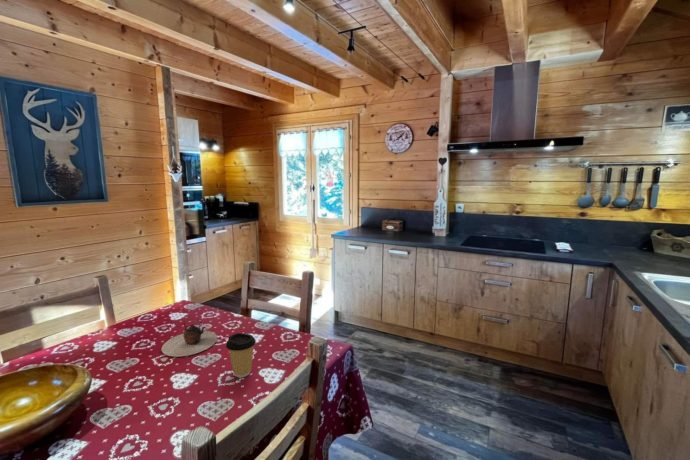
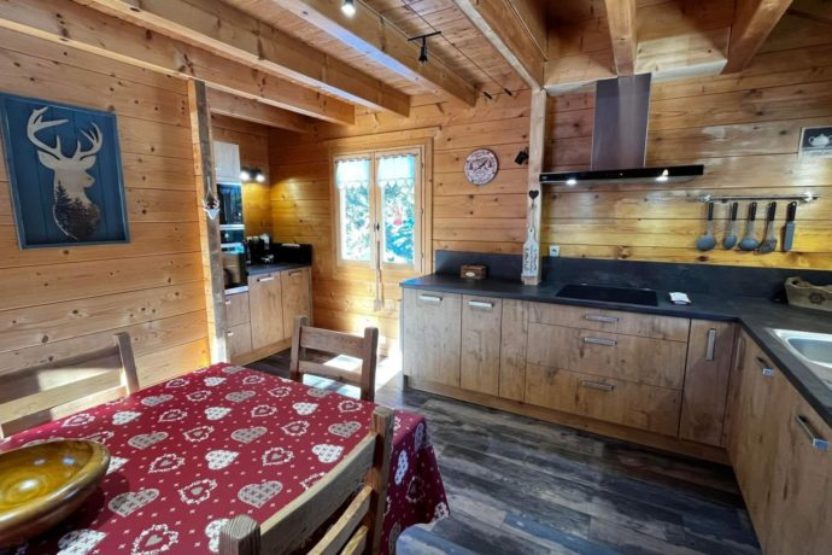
- coffee cup [225,332,257,378]
- teapot [161,318,218,358]
